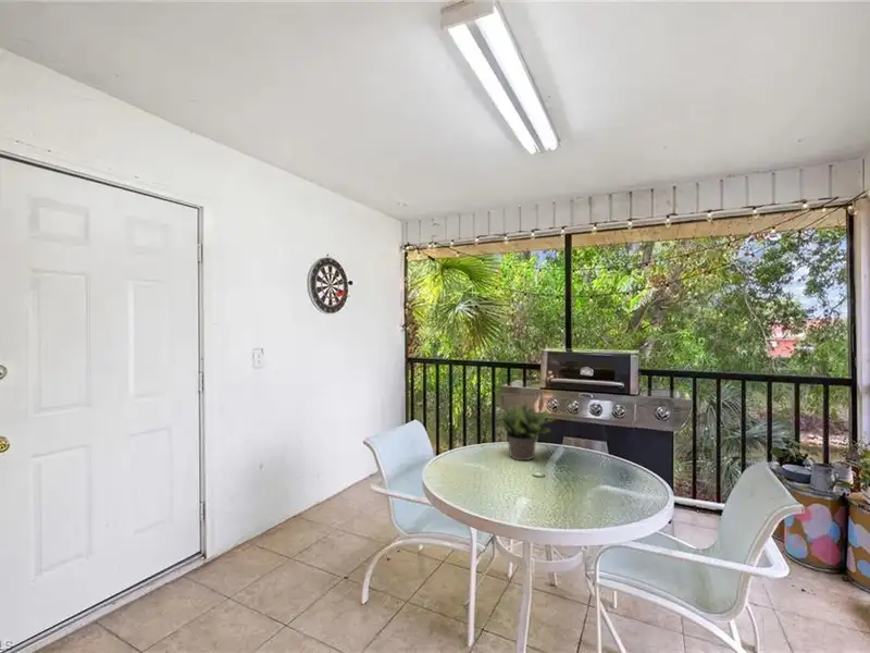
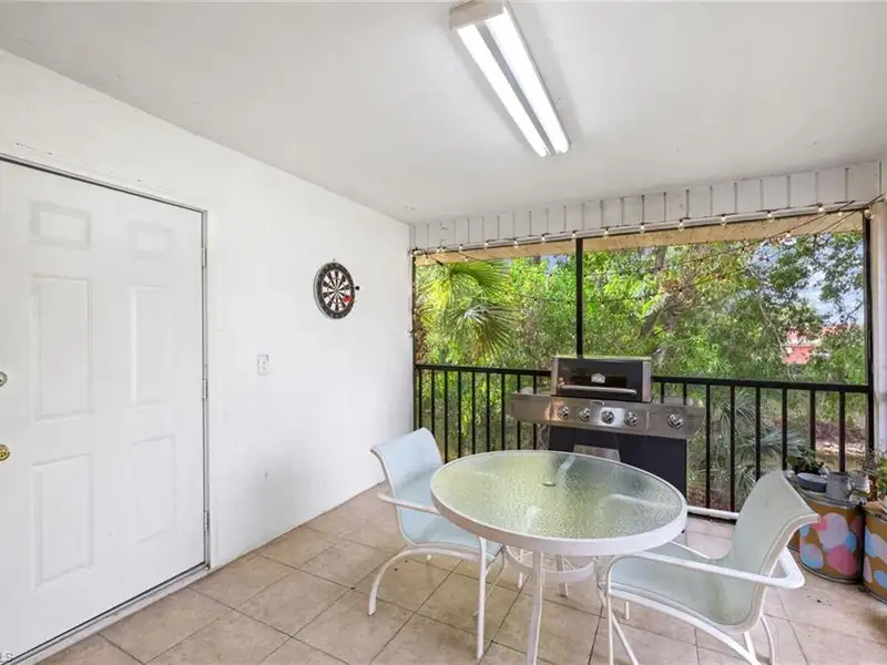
- potted plant [498,398,559,461]
